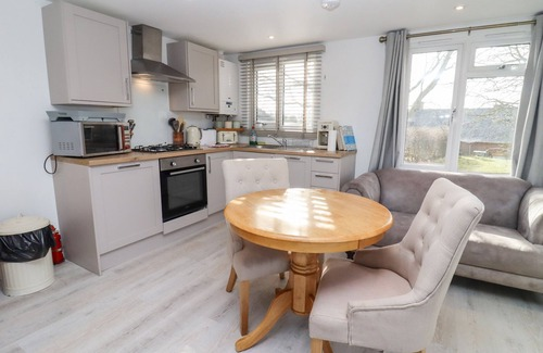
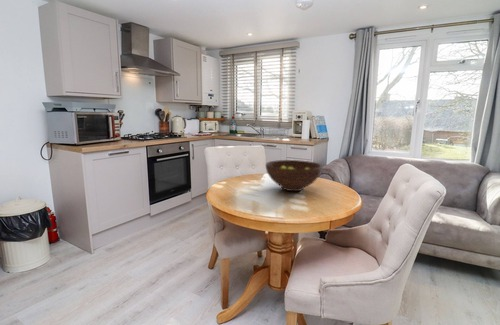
+ fruit bowl [265,159,323,192]
